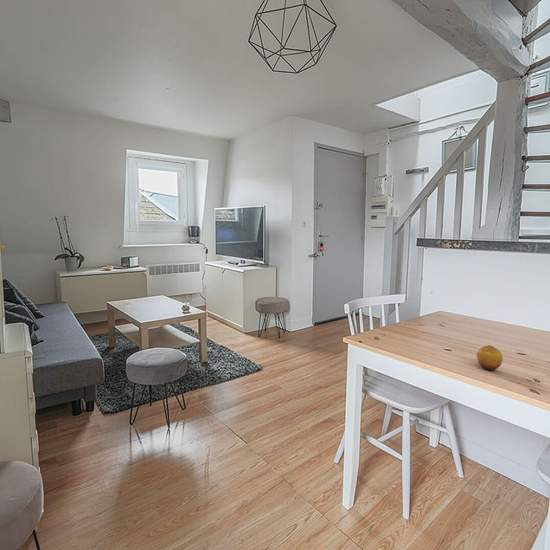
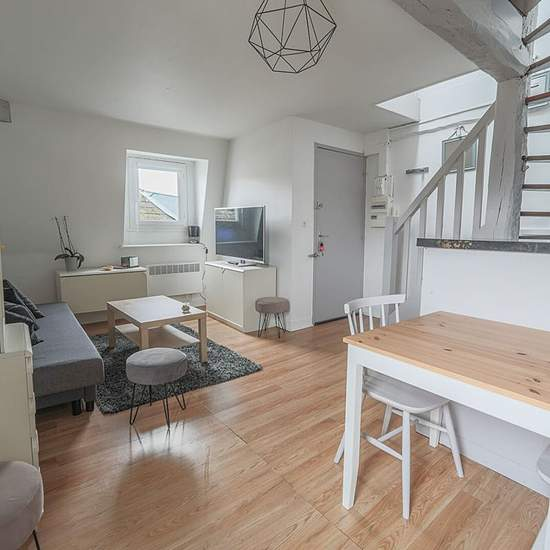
- fruit [476,344,503,372]
